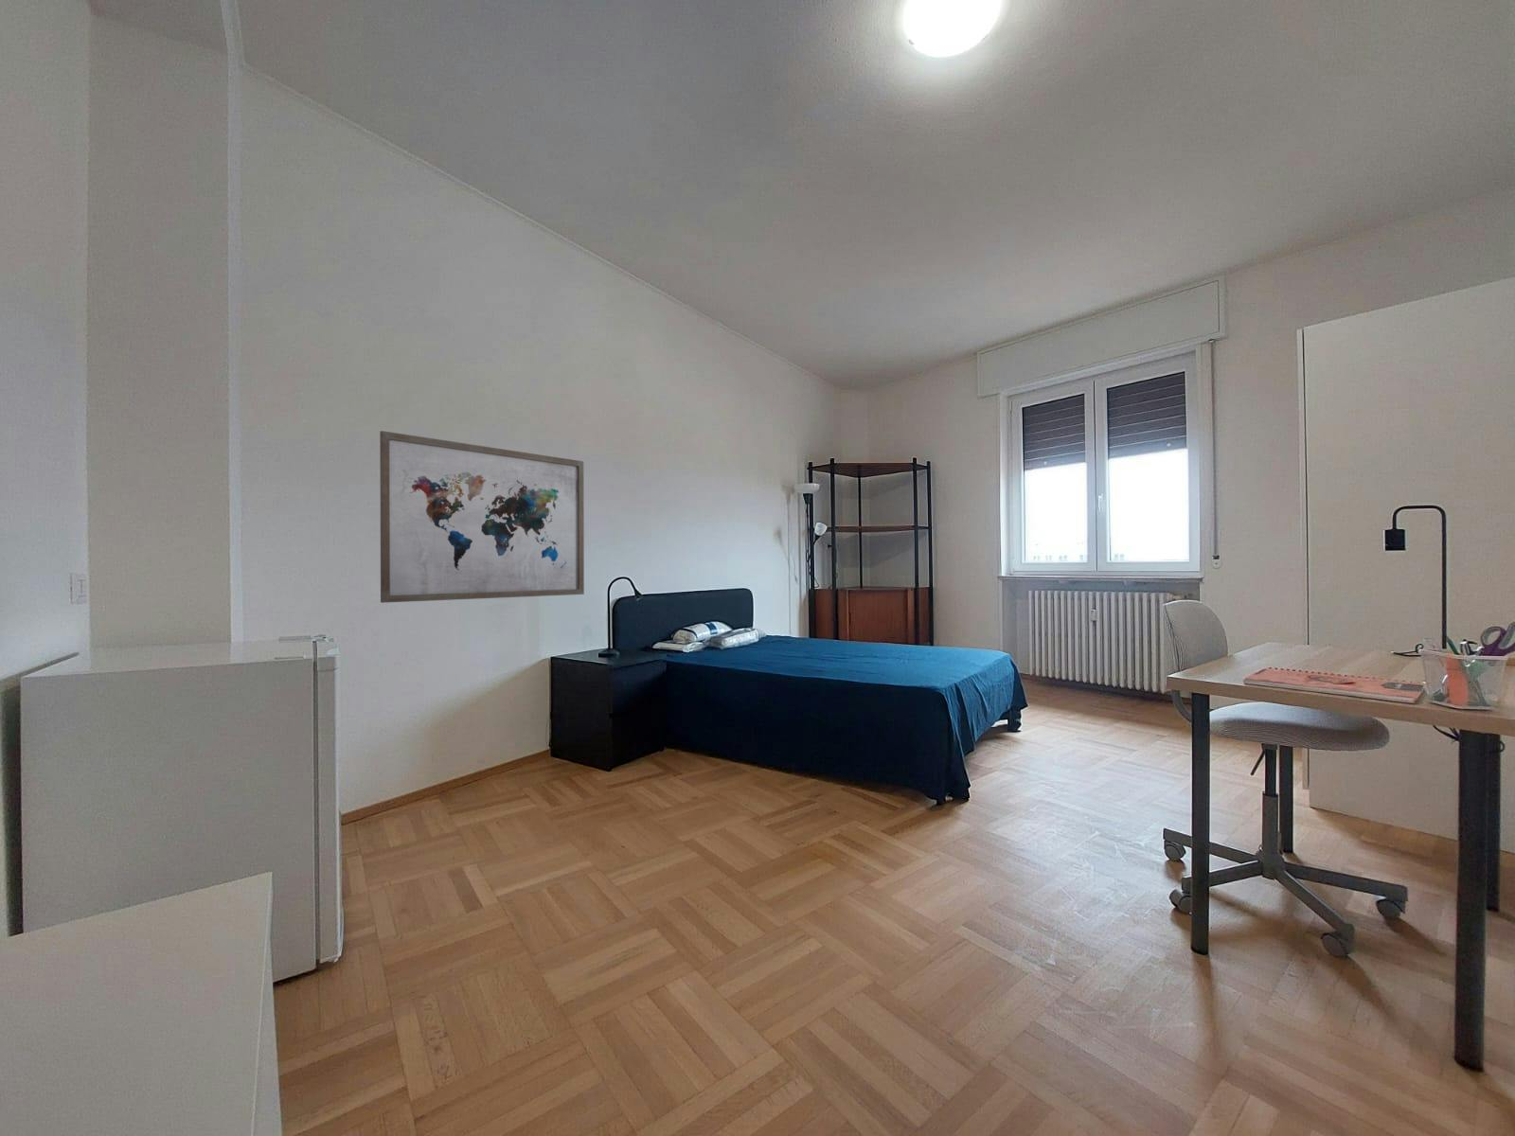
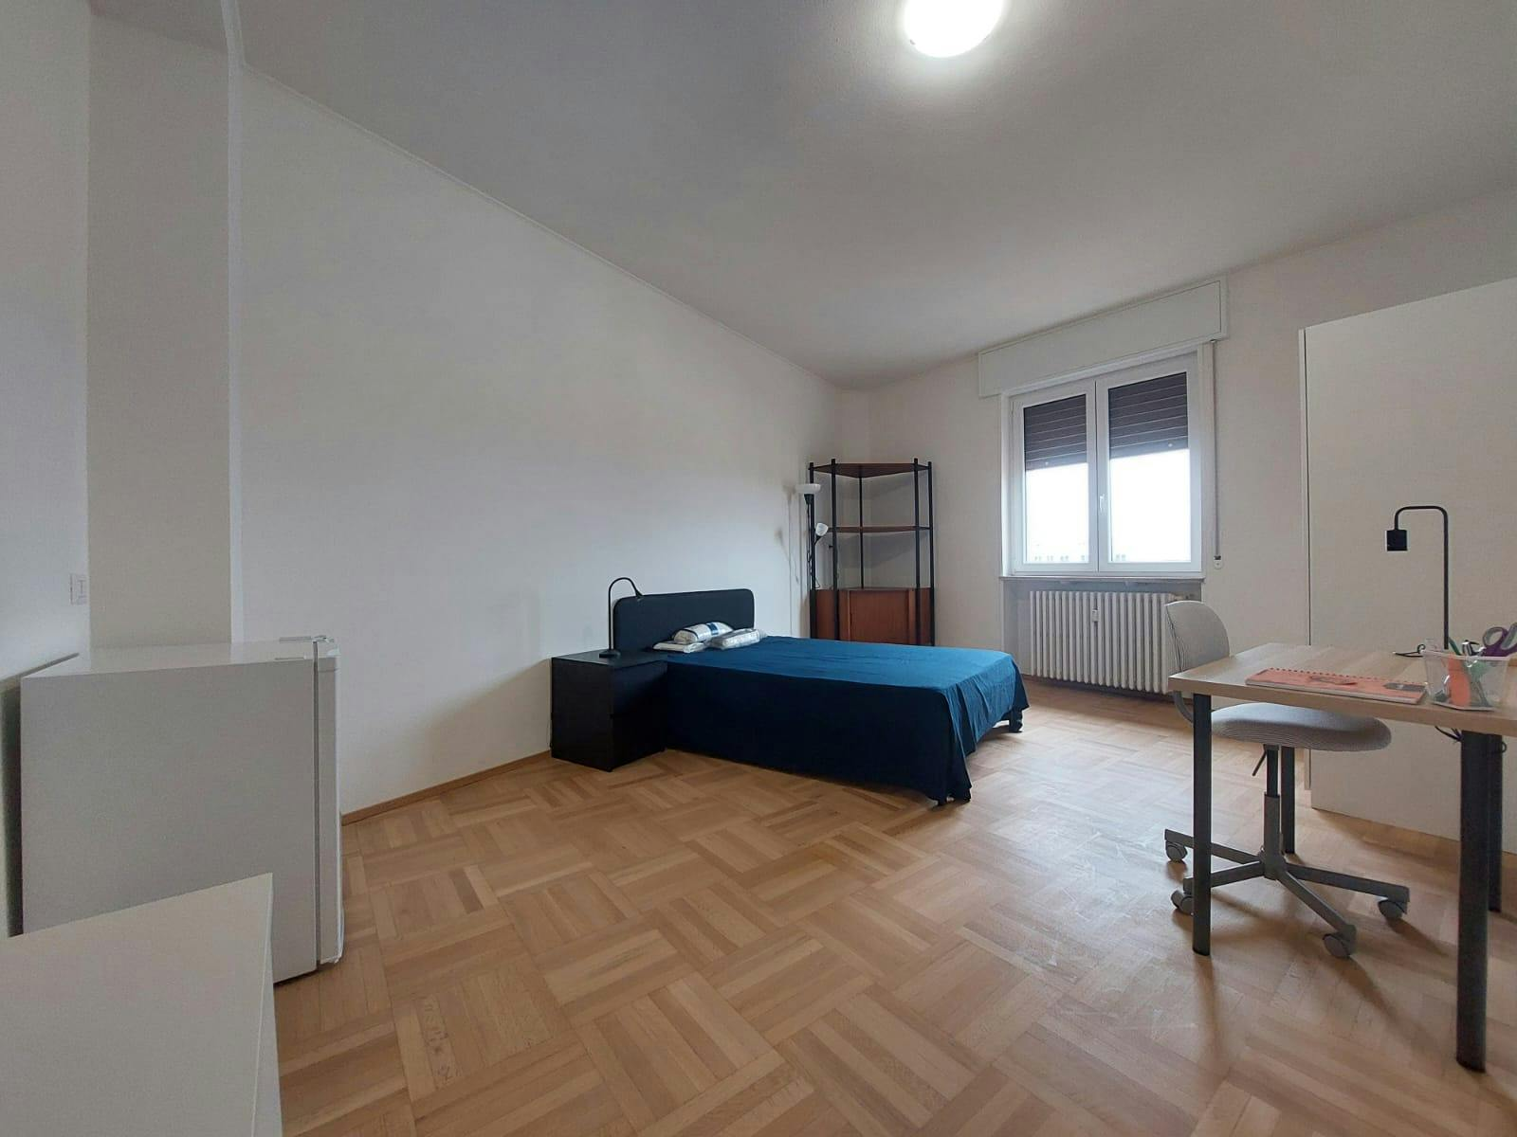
- wall art [379,430,586,604]
